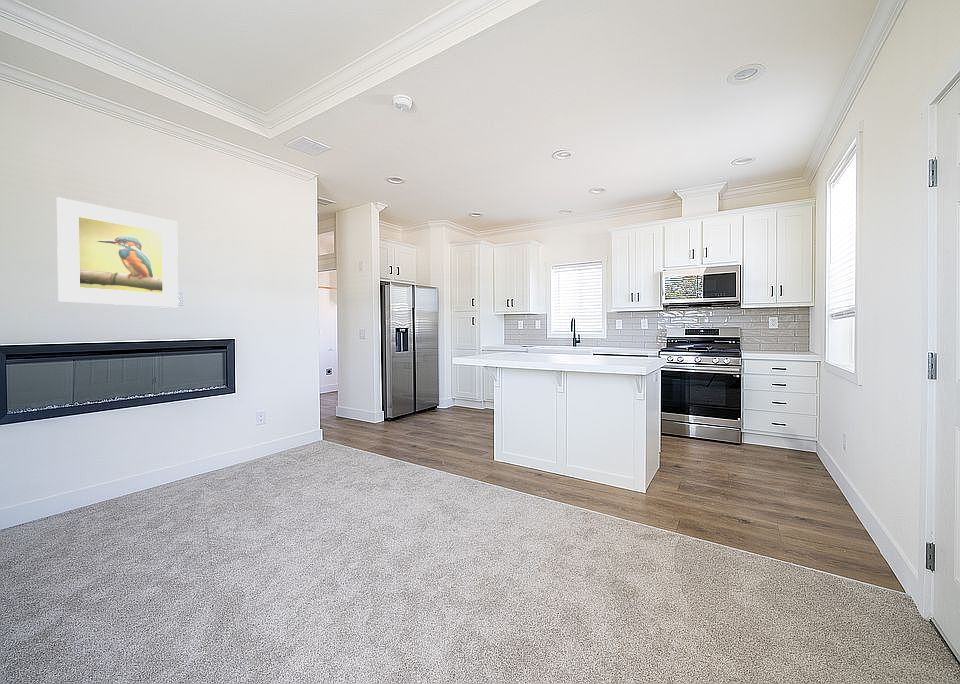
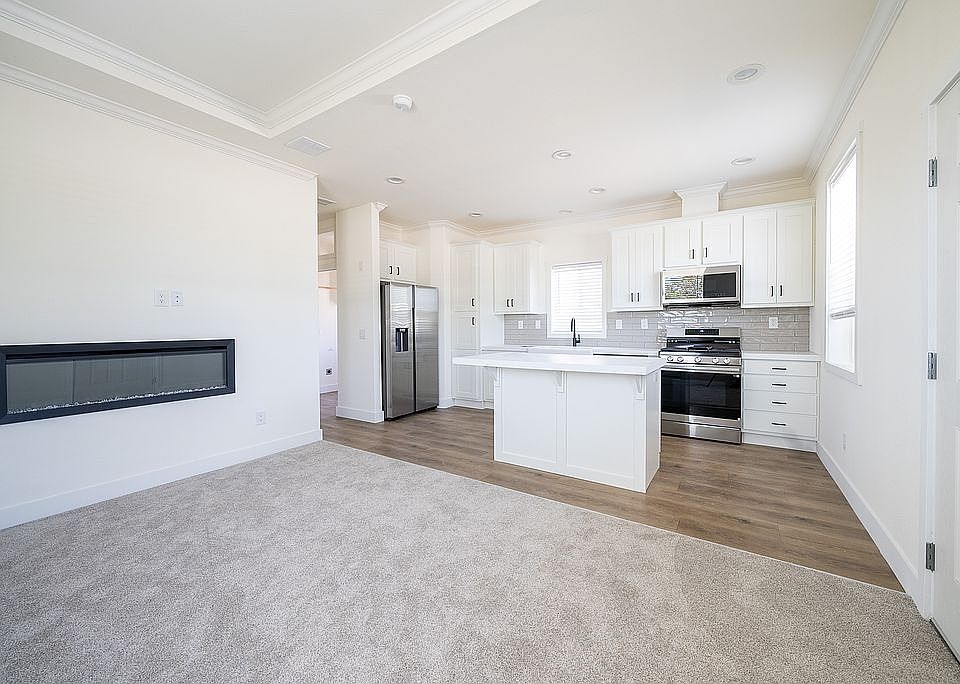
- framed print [56,196,179,308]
